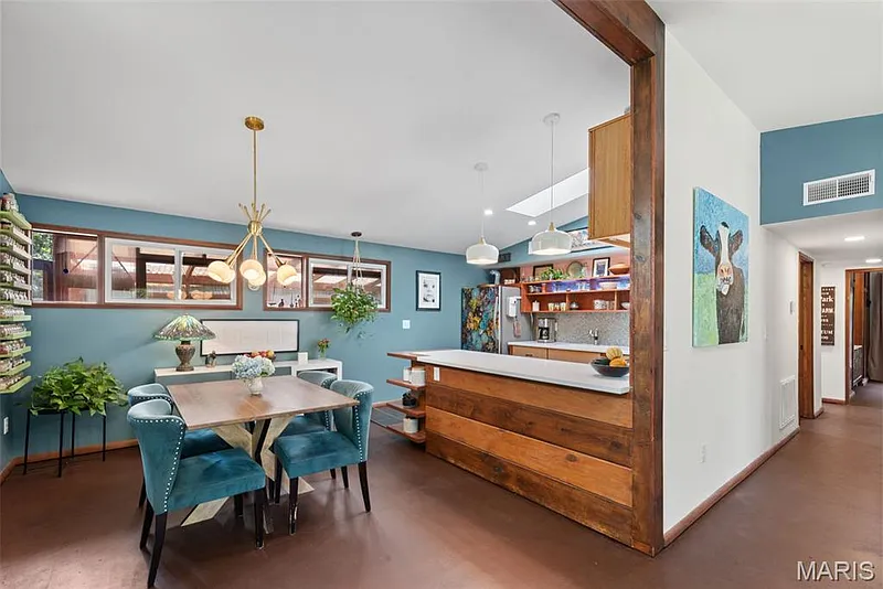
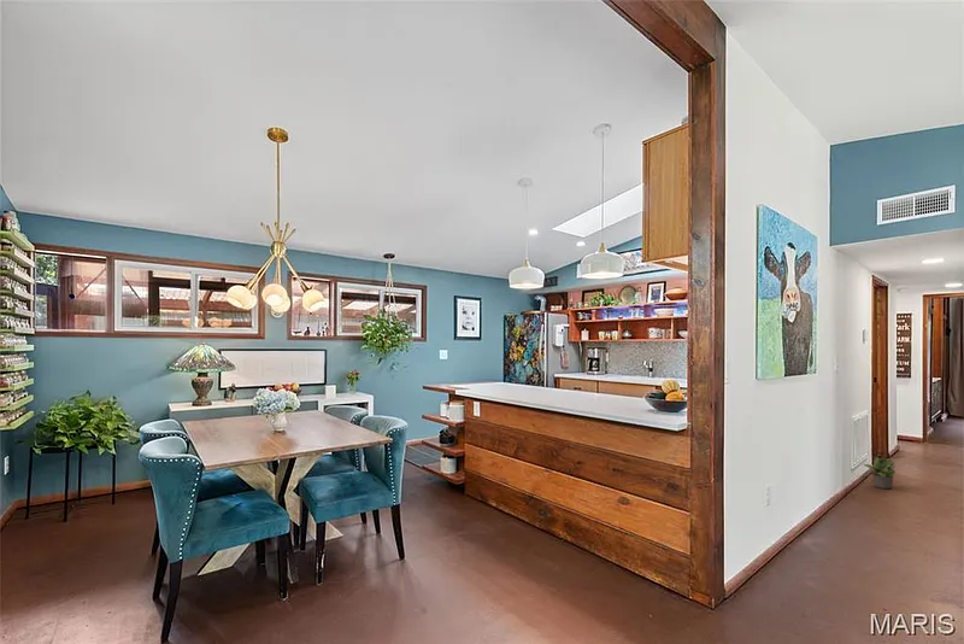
+ potted plant [862,455,897,490]
